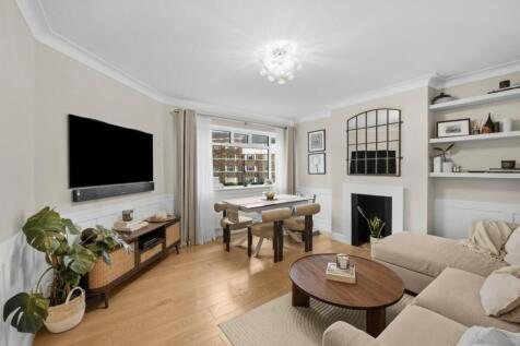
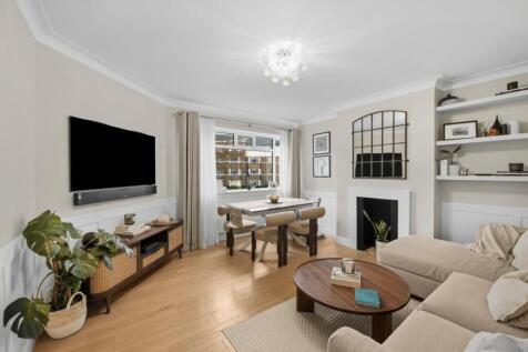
+ book [354,286,382,310]
